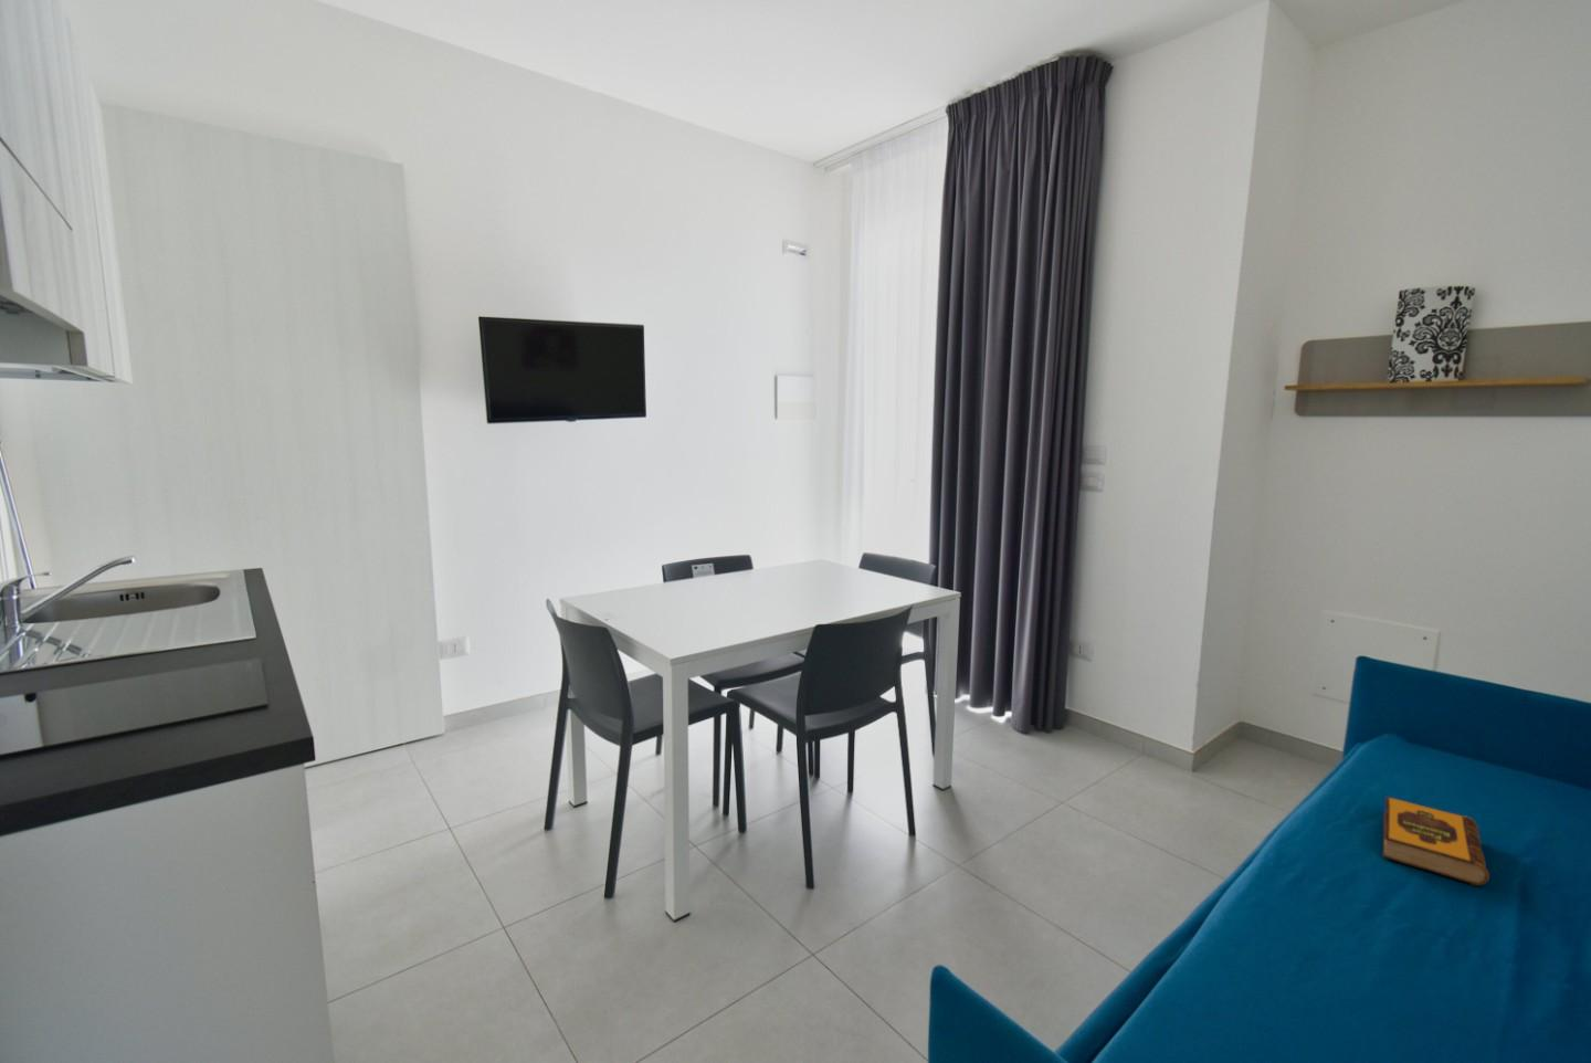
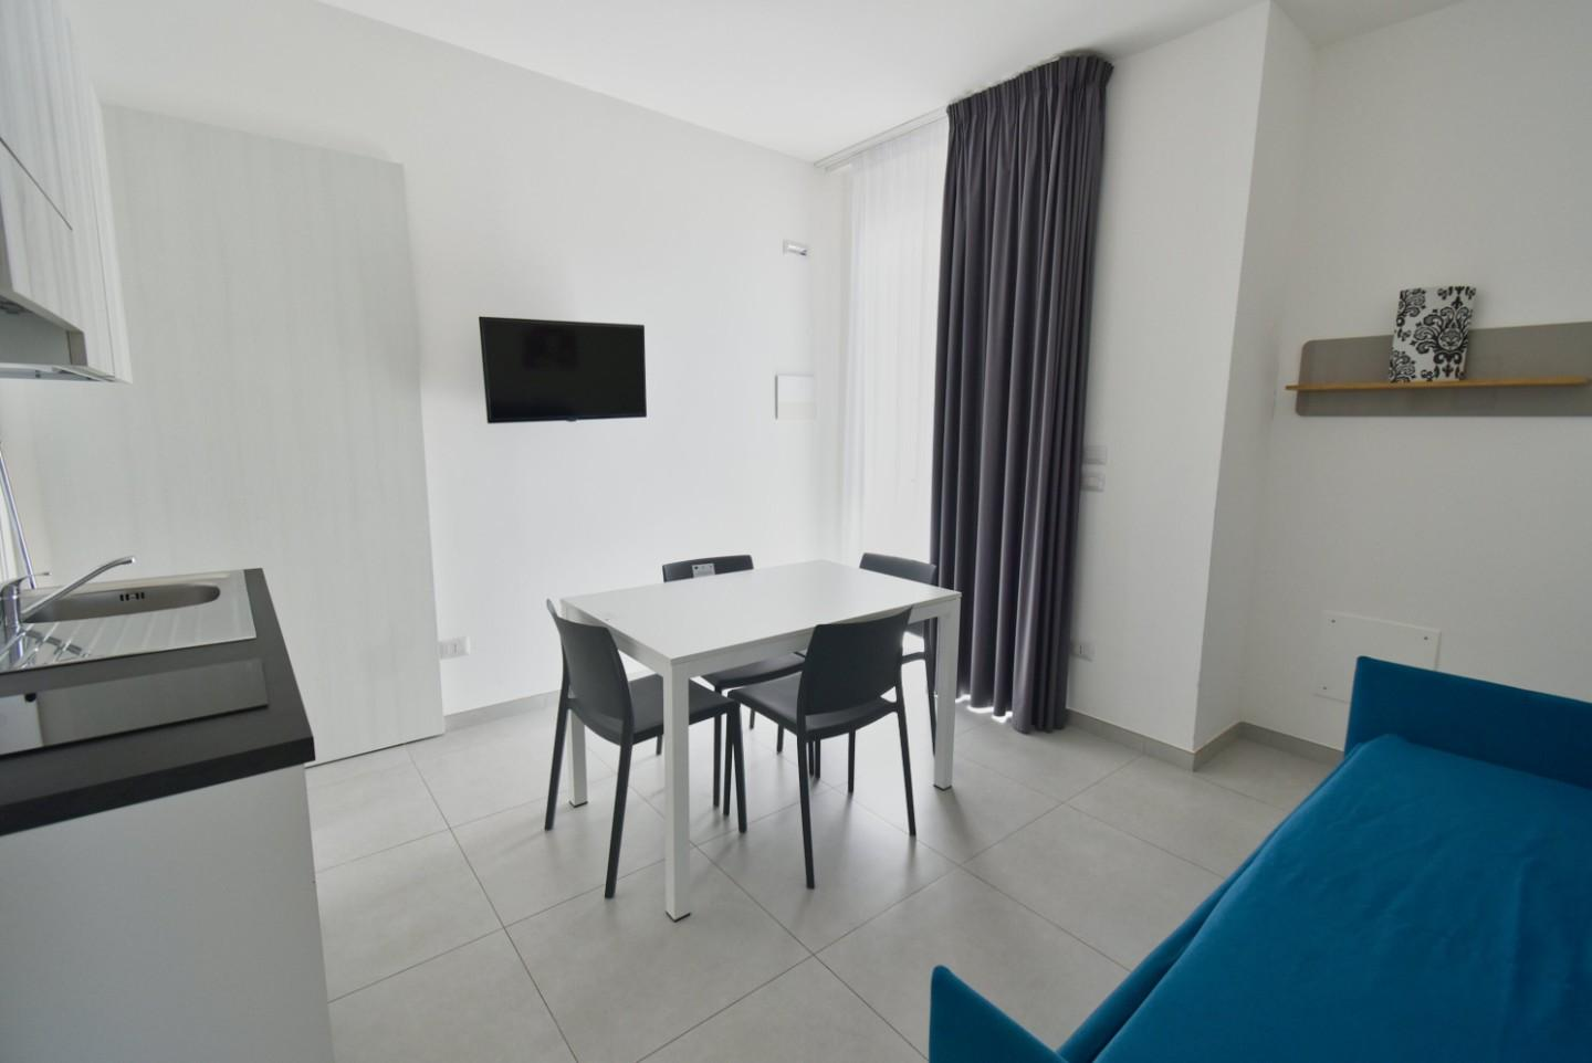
- hardback book [1381,796,1490,886]
